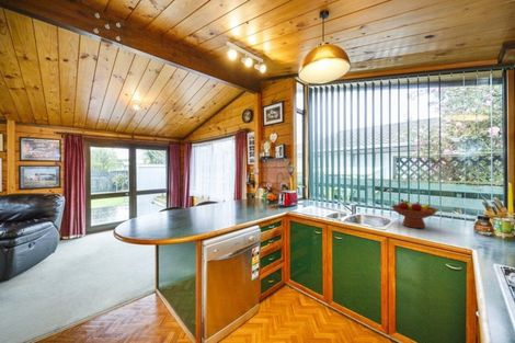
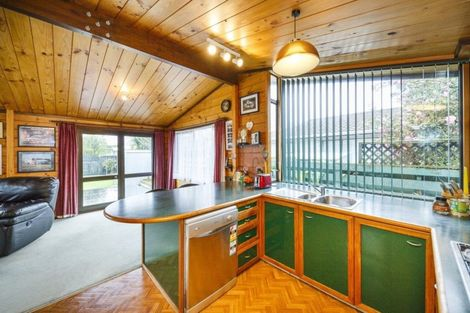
- fruit bowl [390,198,439,229]
